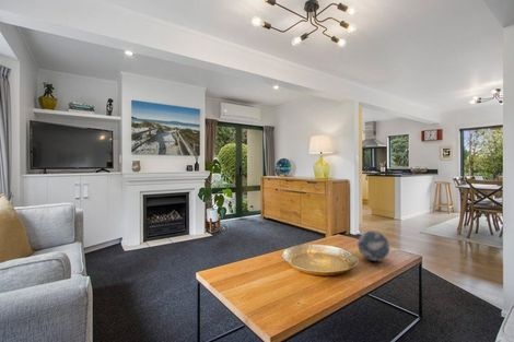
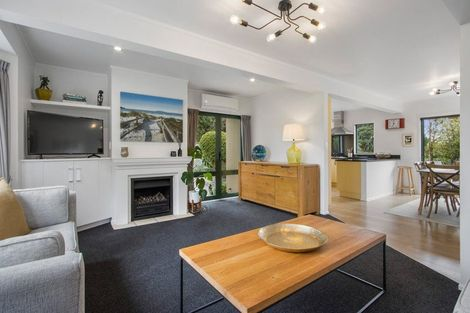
- decorative ball [357,229,390,262]
